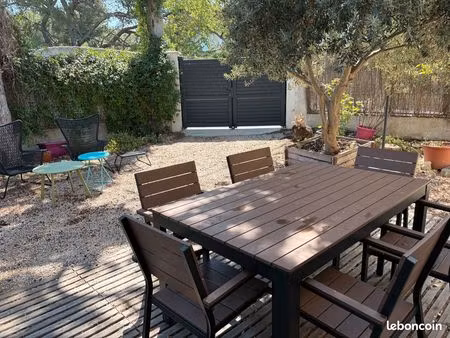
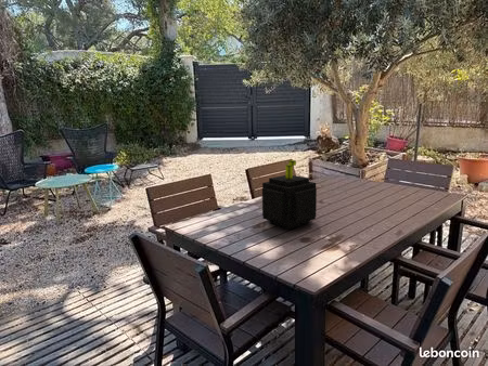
+ plant pot [261,159,318,231]
